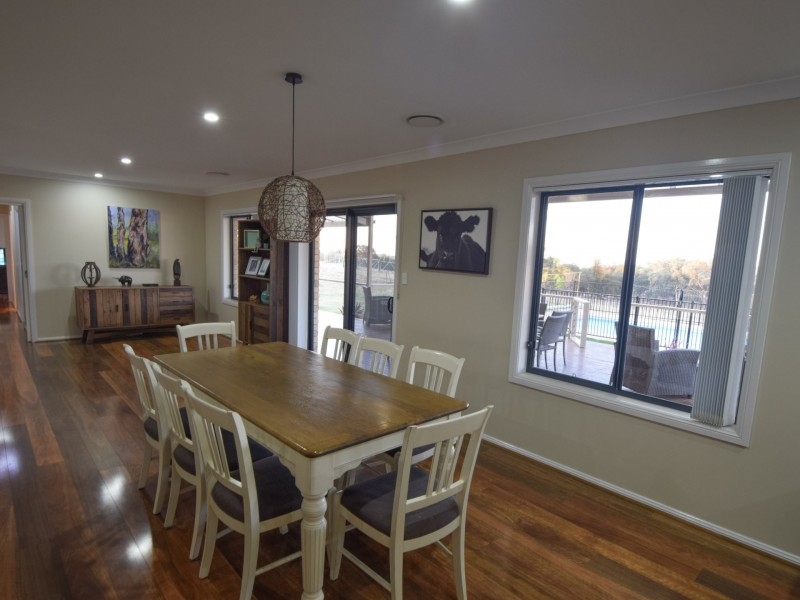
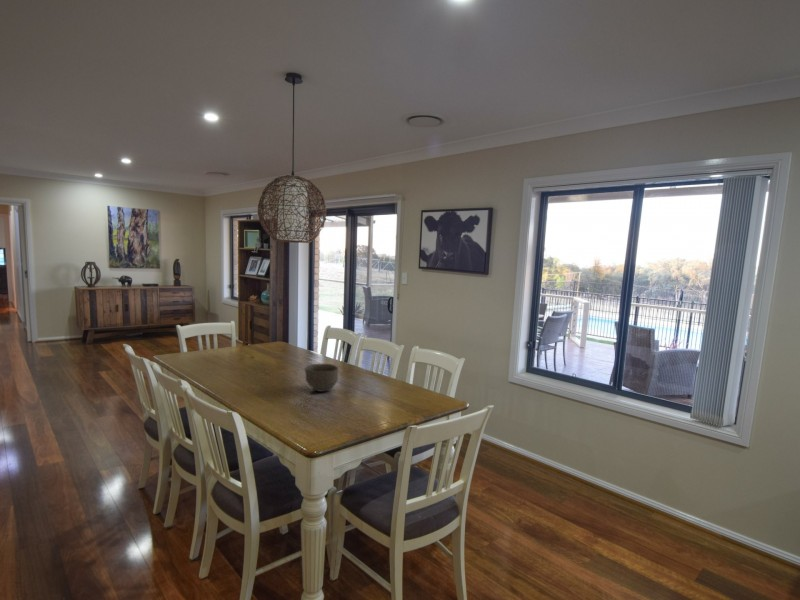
+ bowl [304,363,340,393]
